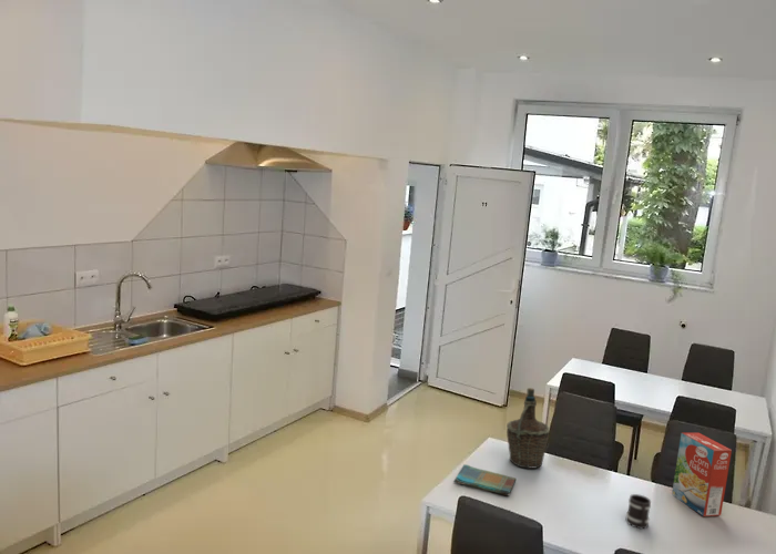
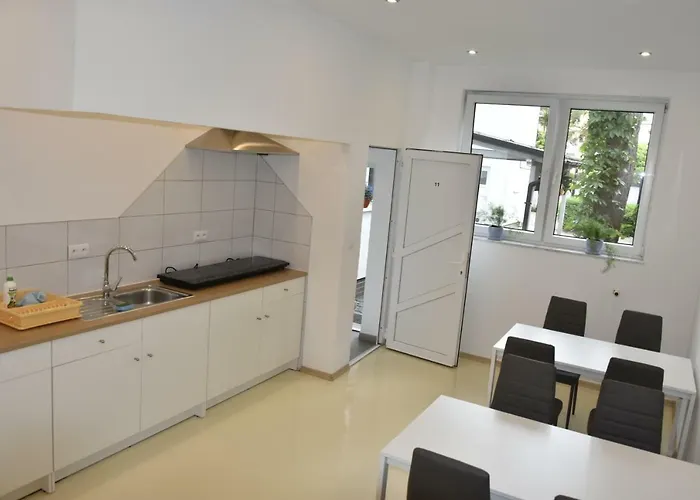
- mug [624,493,652,530]
- cereal box [671,431,733,517]
- bottle [506,387,551,470]
- dish towel [452,463,517,496]
